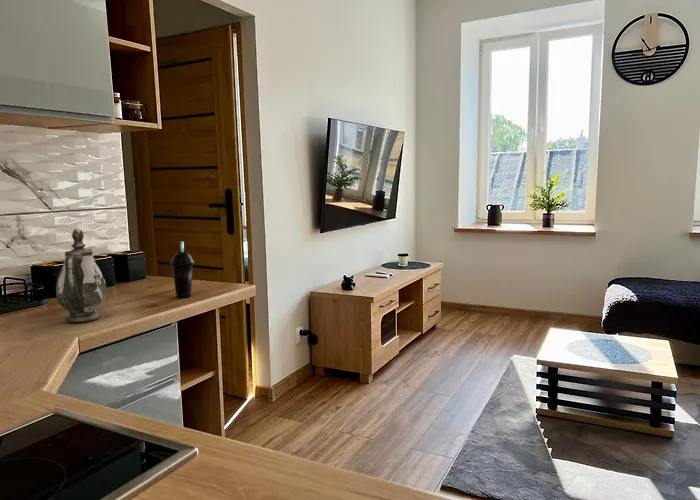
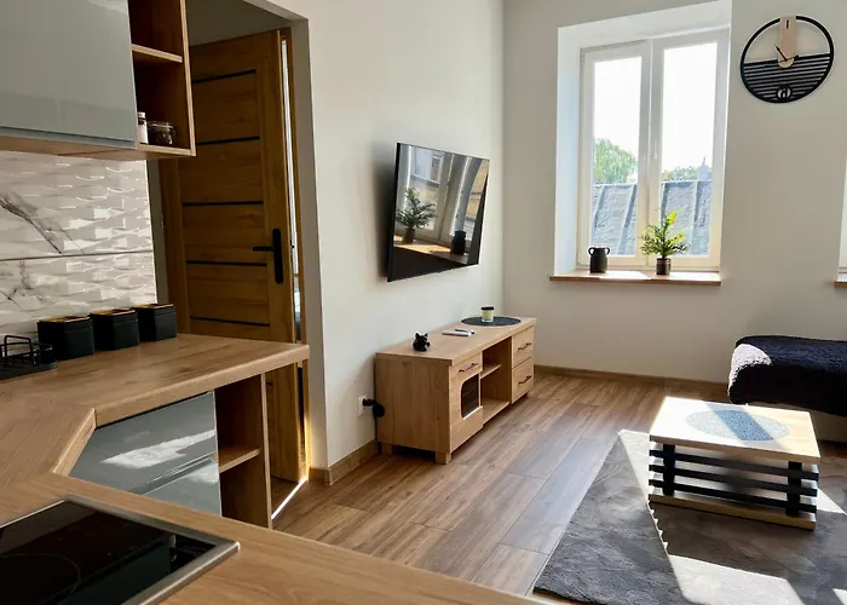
- cup [169,240,196,299]
- teapot [55,228,107,323]
